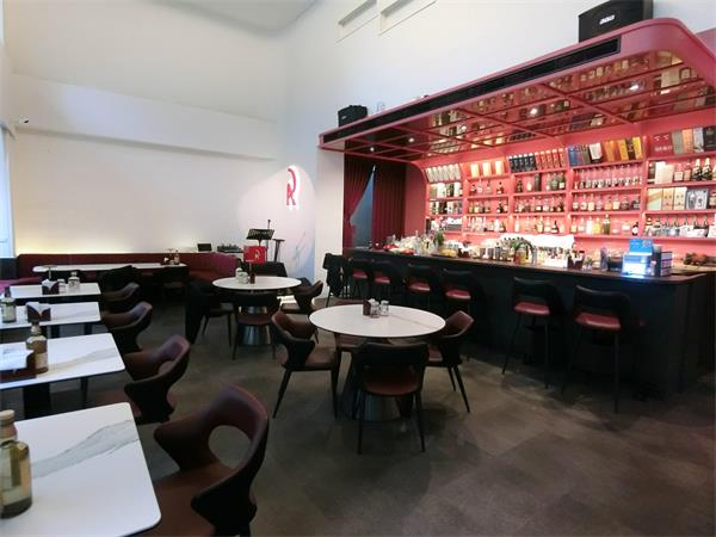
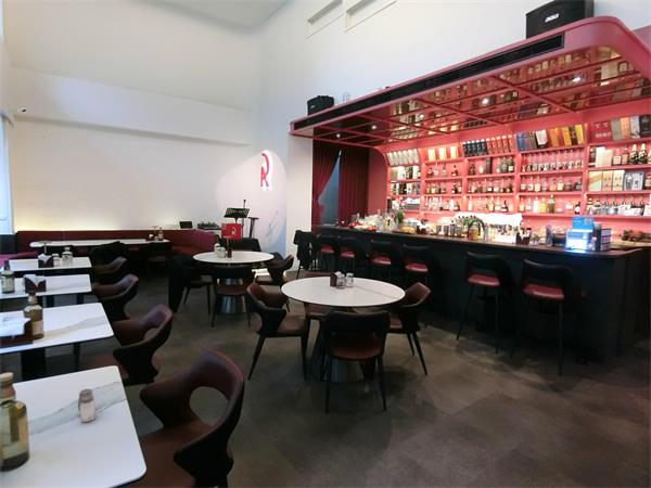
+ salt and pepper shaker [77,388,97,423]
